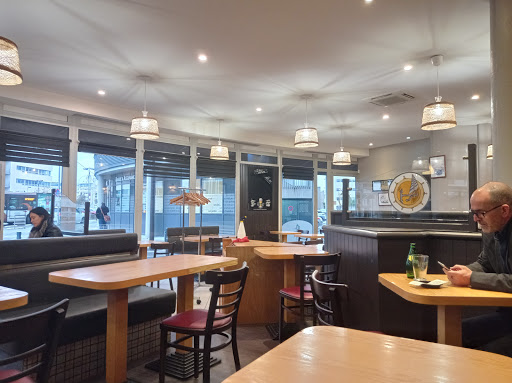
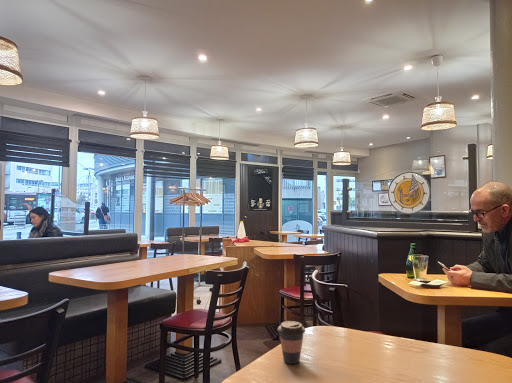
+ coffee cup [277,320,306,365]
